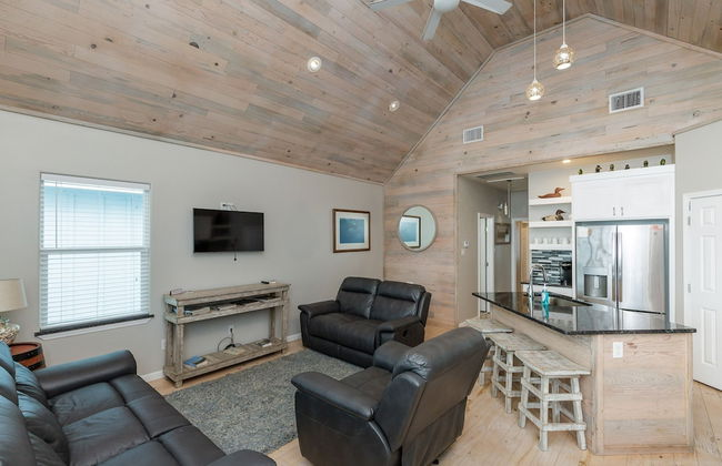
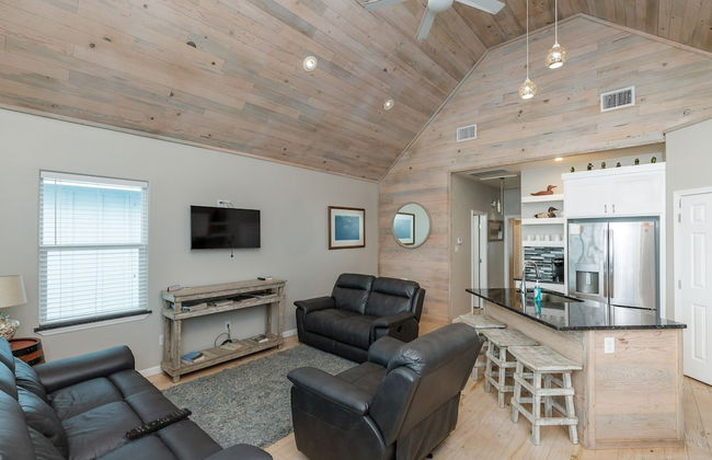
+ remote control [125,407,193,441]
